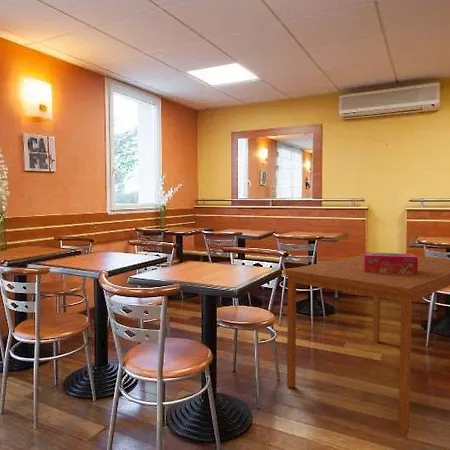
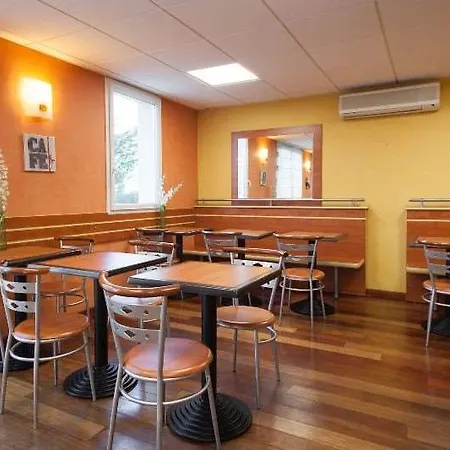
- dining table [284,254,450,436]
- tissue box [362,251,418,274]
